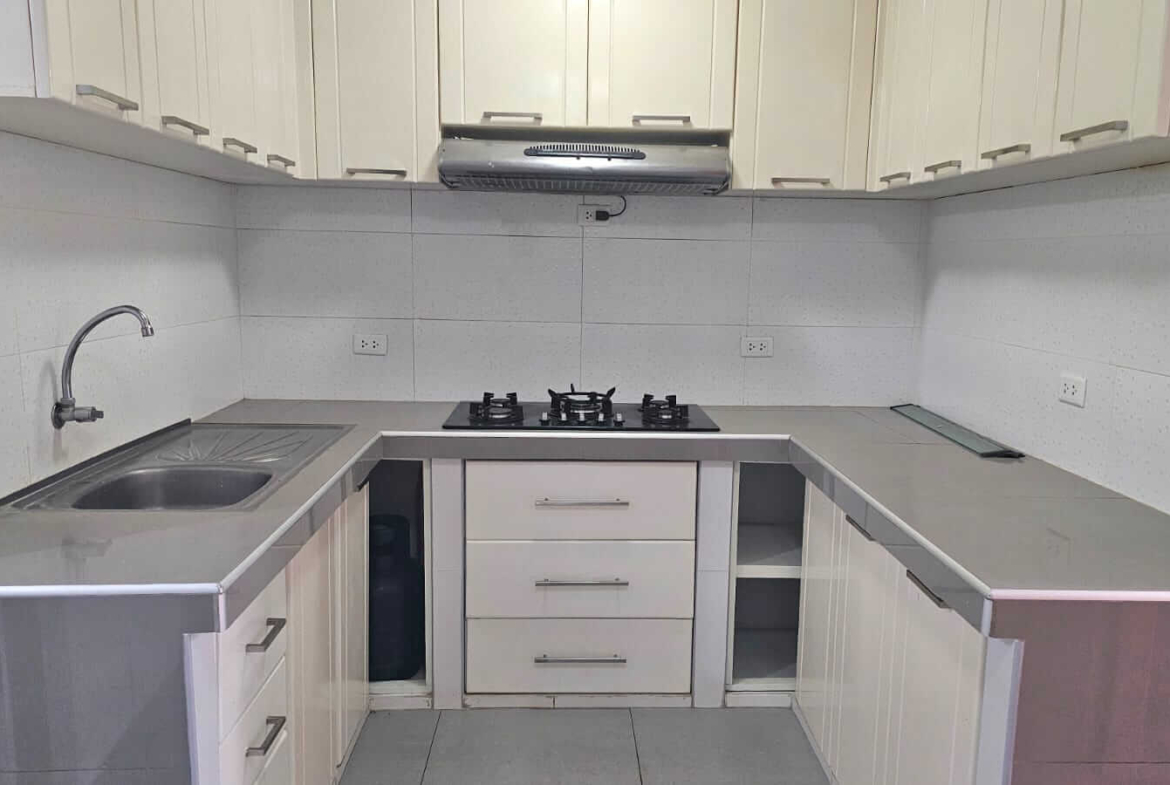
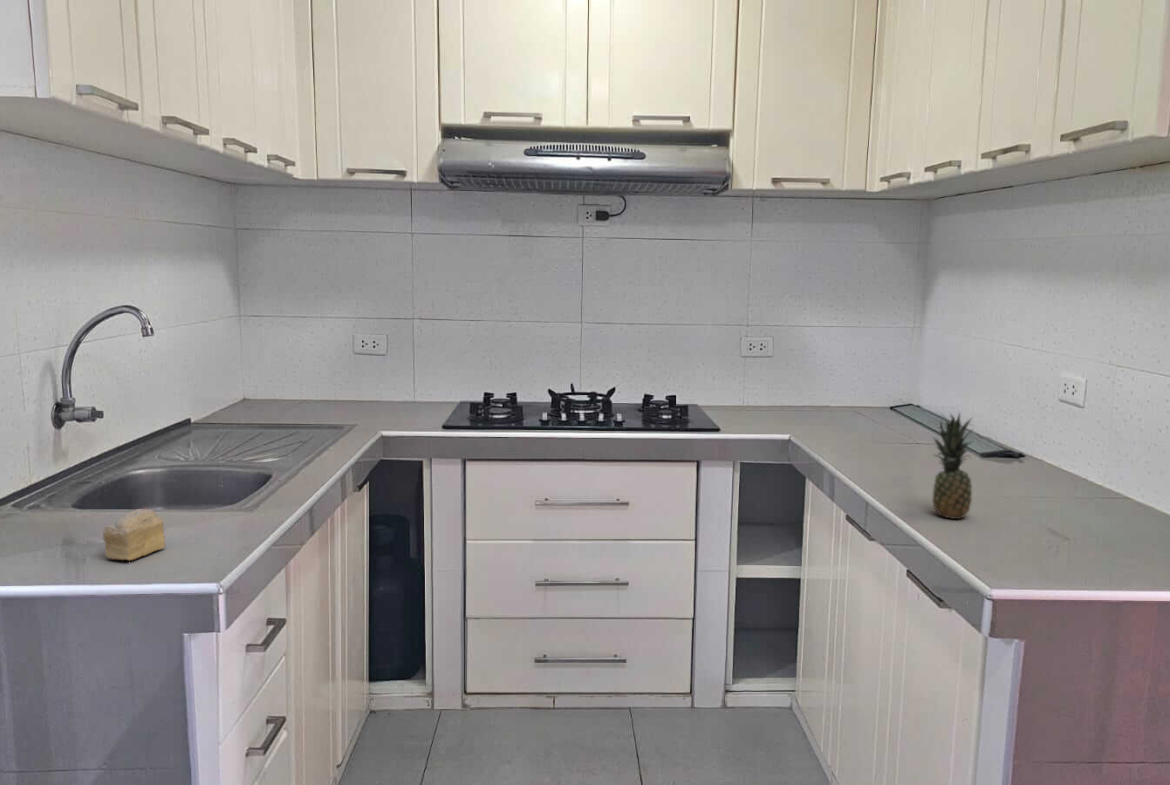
+ fruit [931,411,975,520]
+ cake slice [102,507,166,561]
